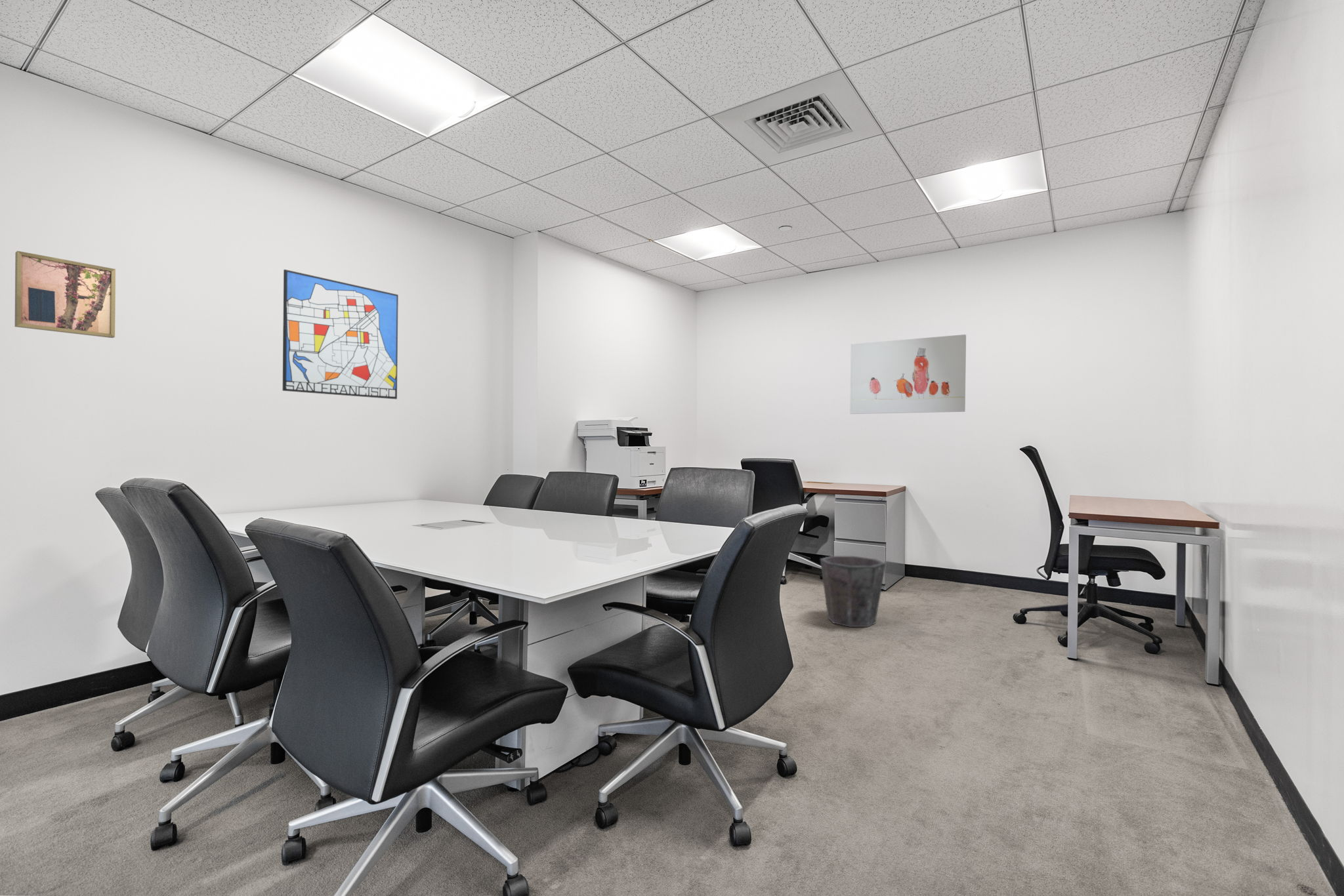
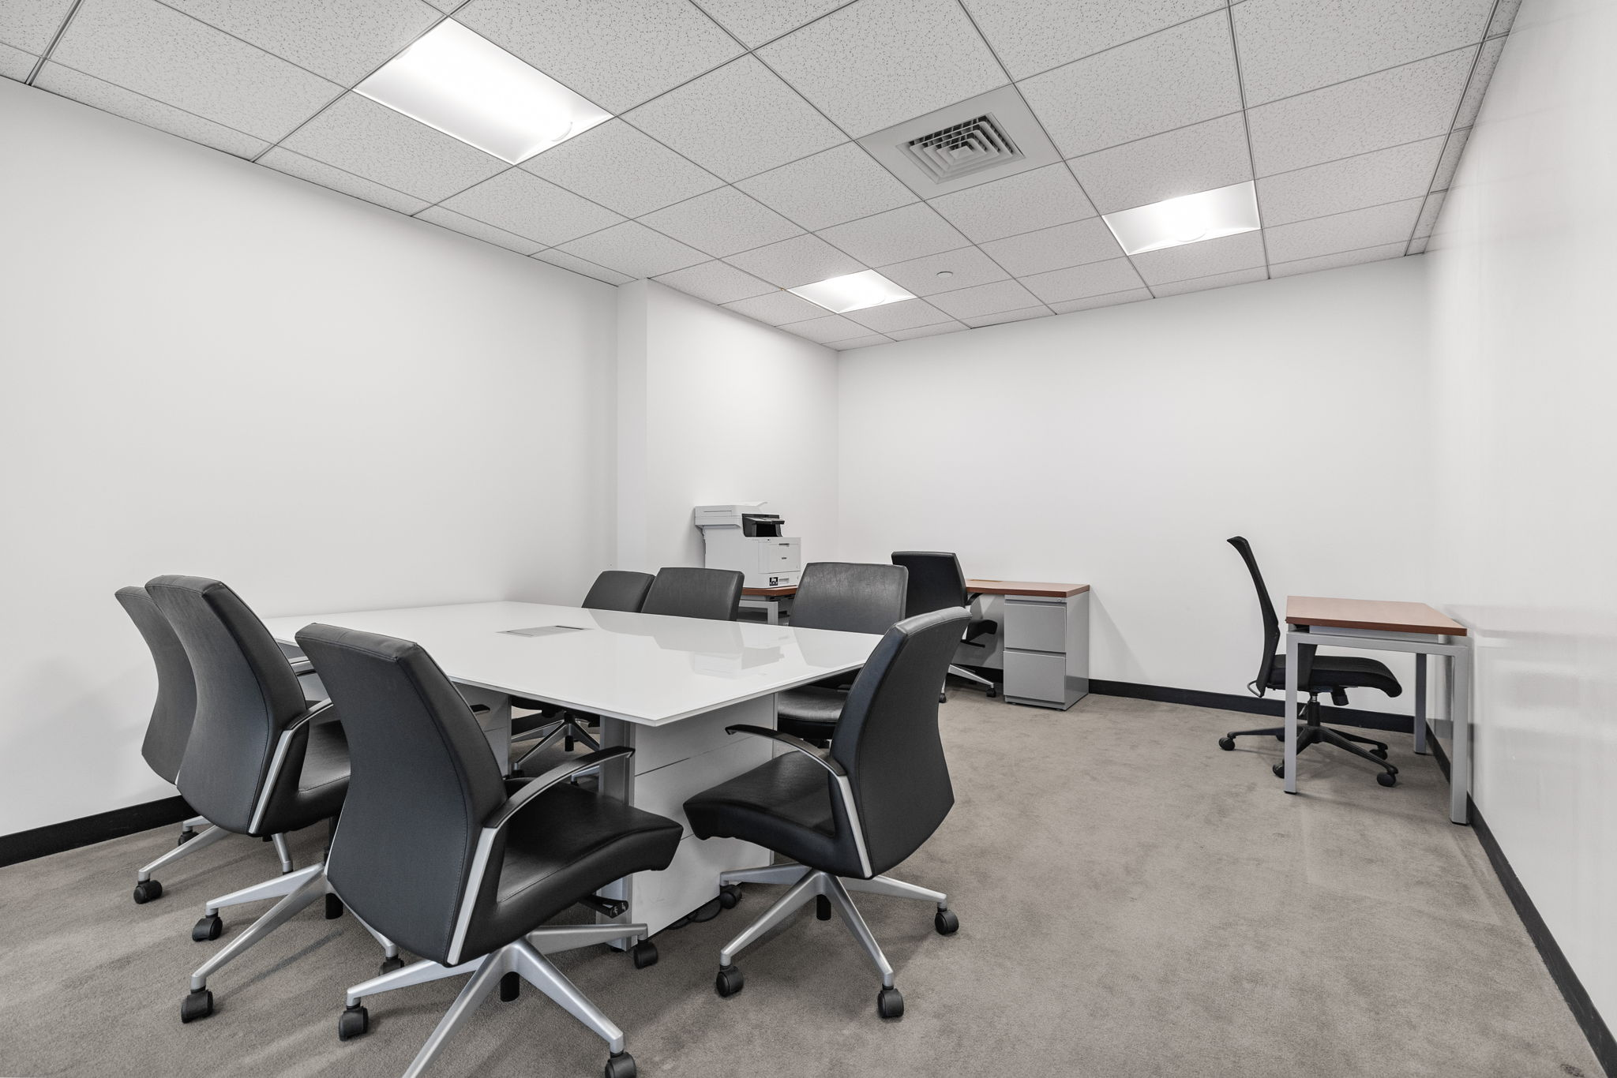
- wall art [282,269,399,399]
- waste bin [820,555,886,628]
- wall art [849,334,967,415]
- wall art [14,251,116,338]
